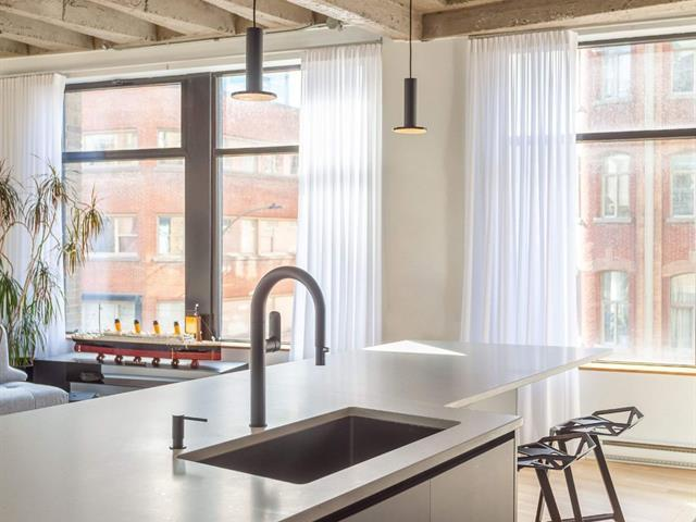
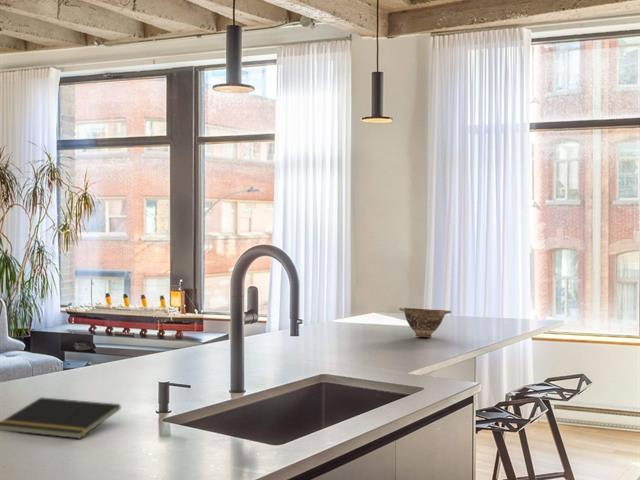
+ notepad [0,396,121,440]
+ bowl [398,307,452,338]
